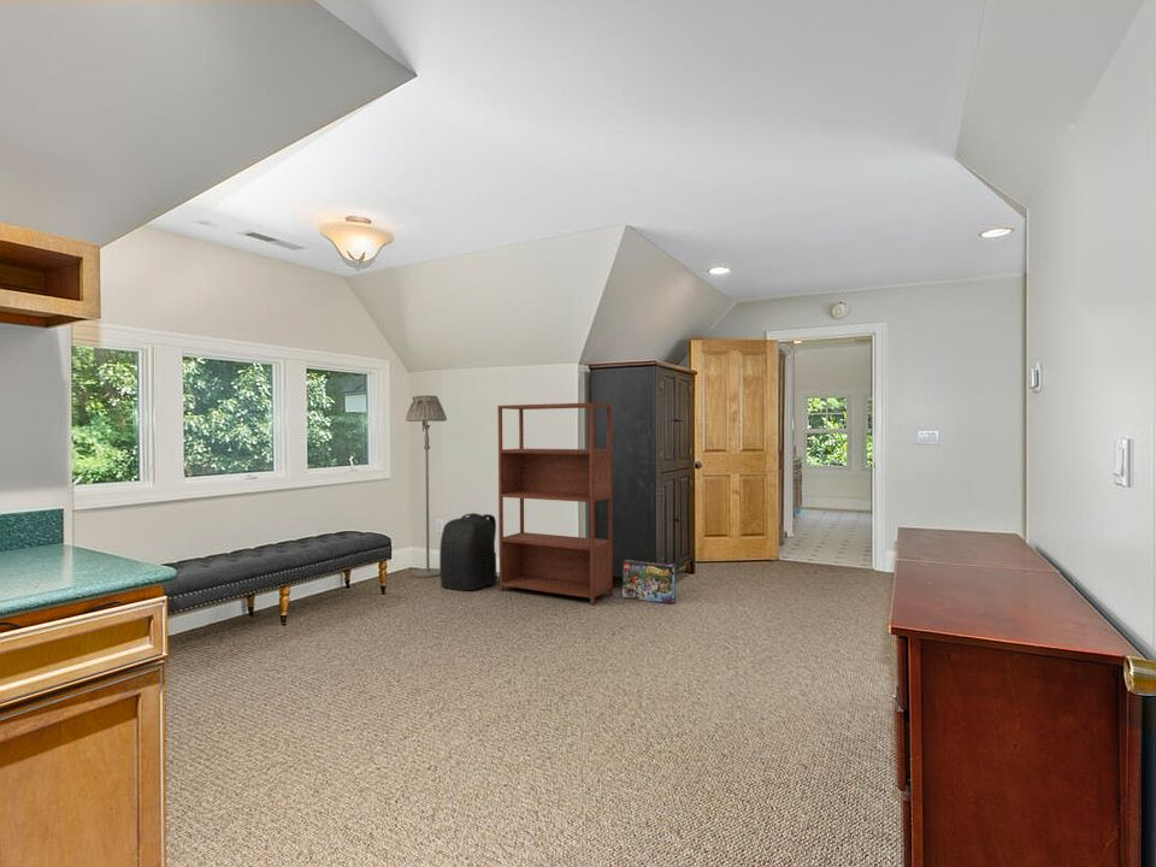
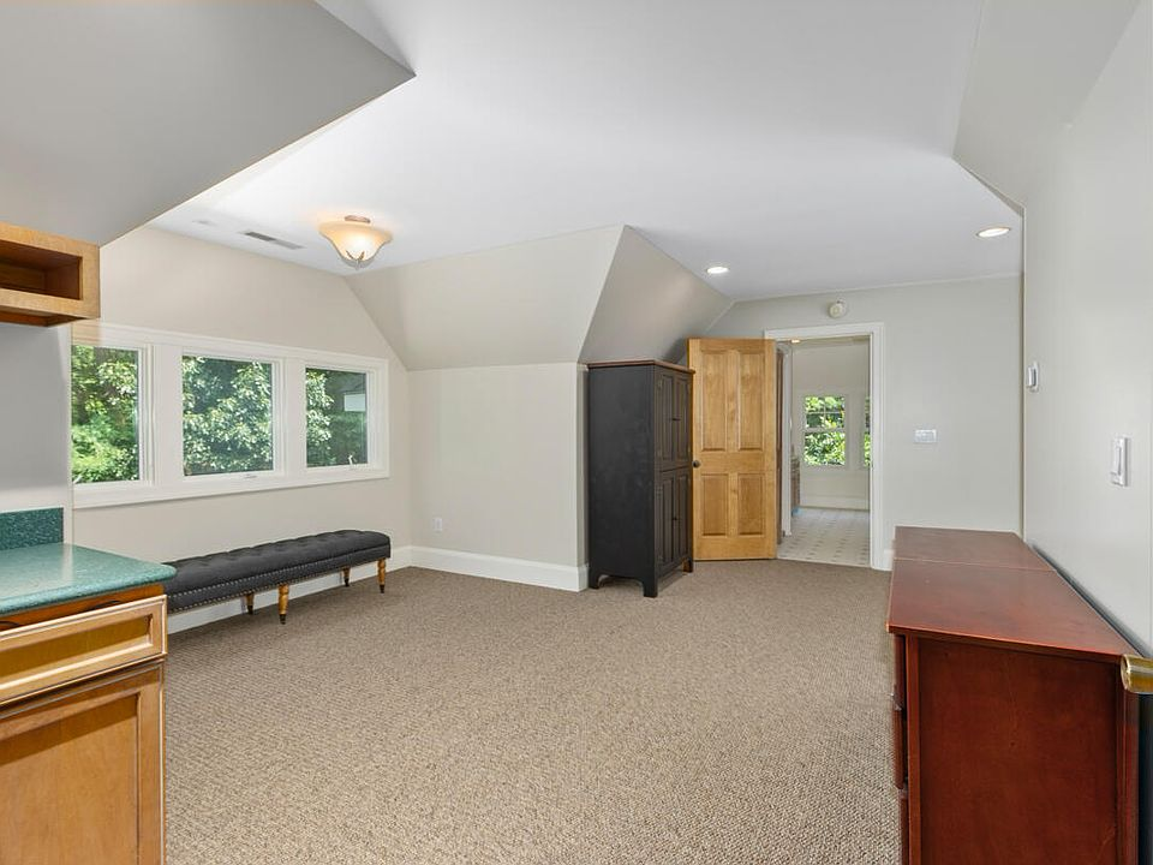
- floor lamp [405,394,448,578]
- box [621,559,677,606]
- backpack [438,512,500,592]
- bookshelf [497,401,614,606]
